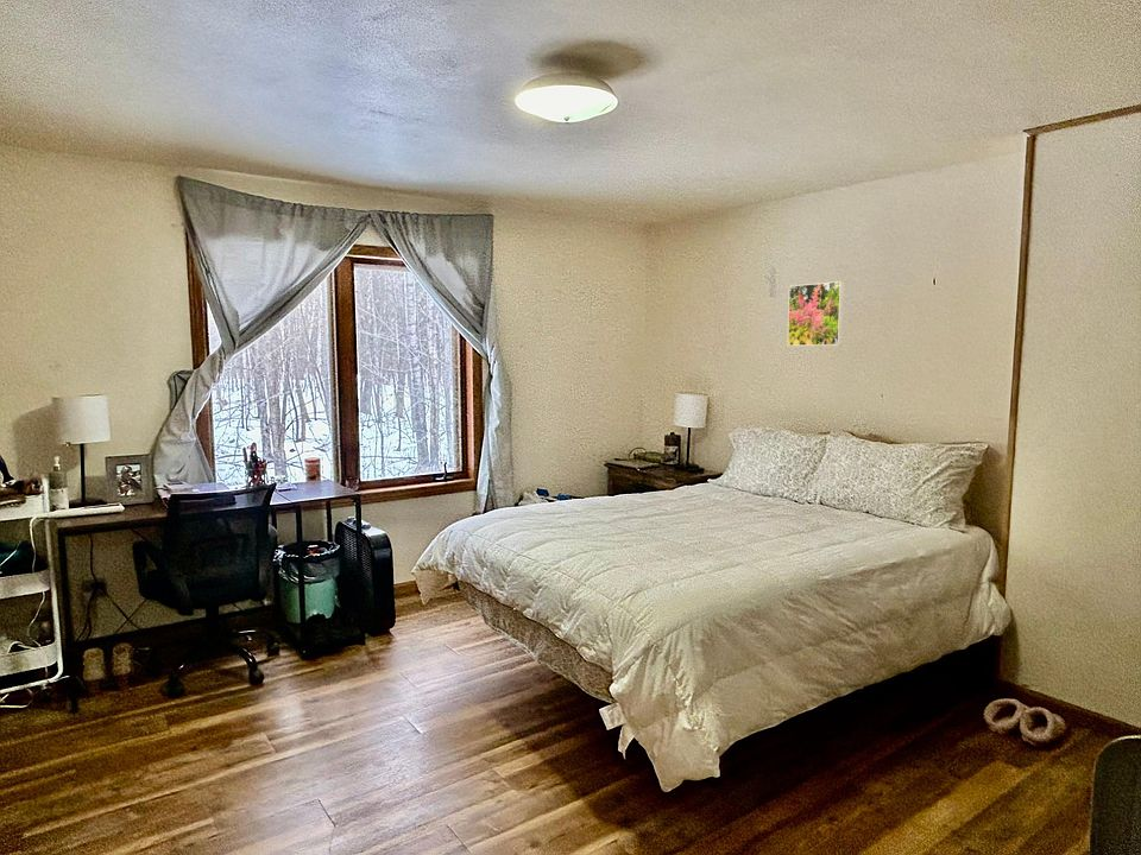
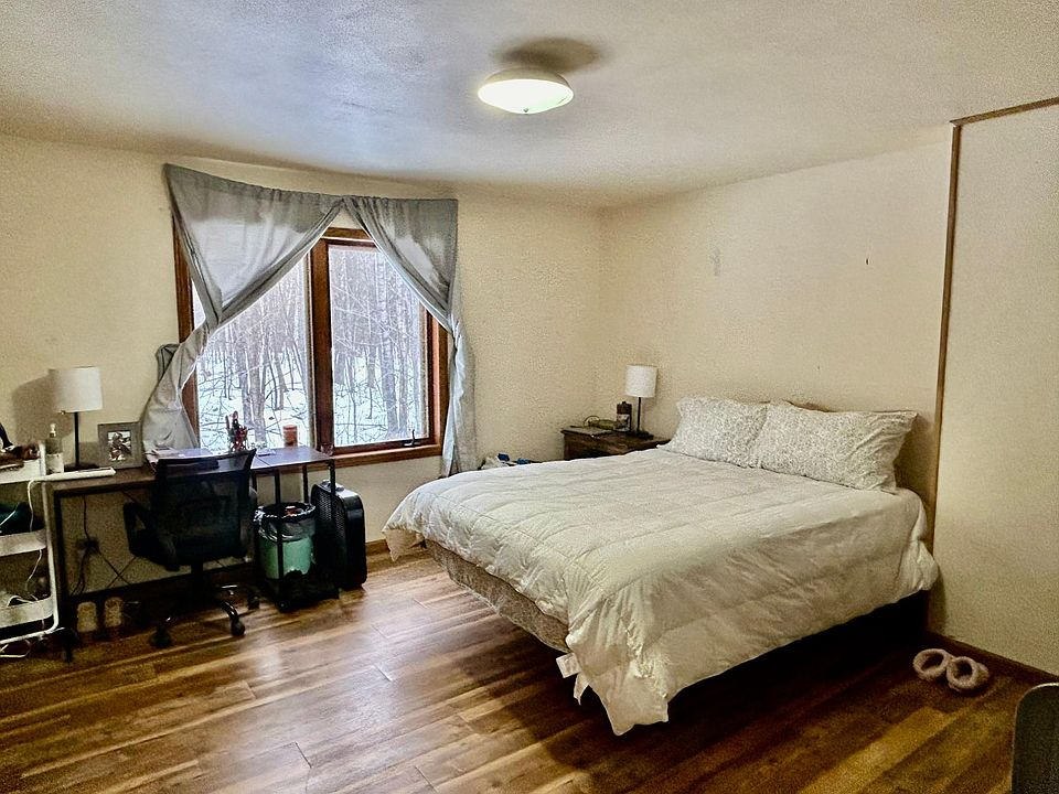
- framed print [786,280,845,347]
